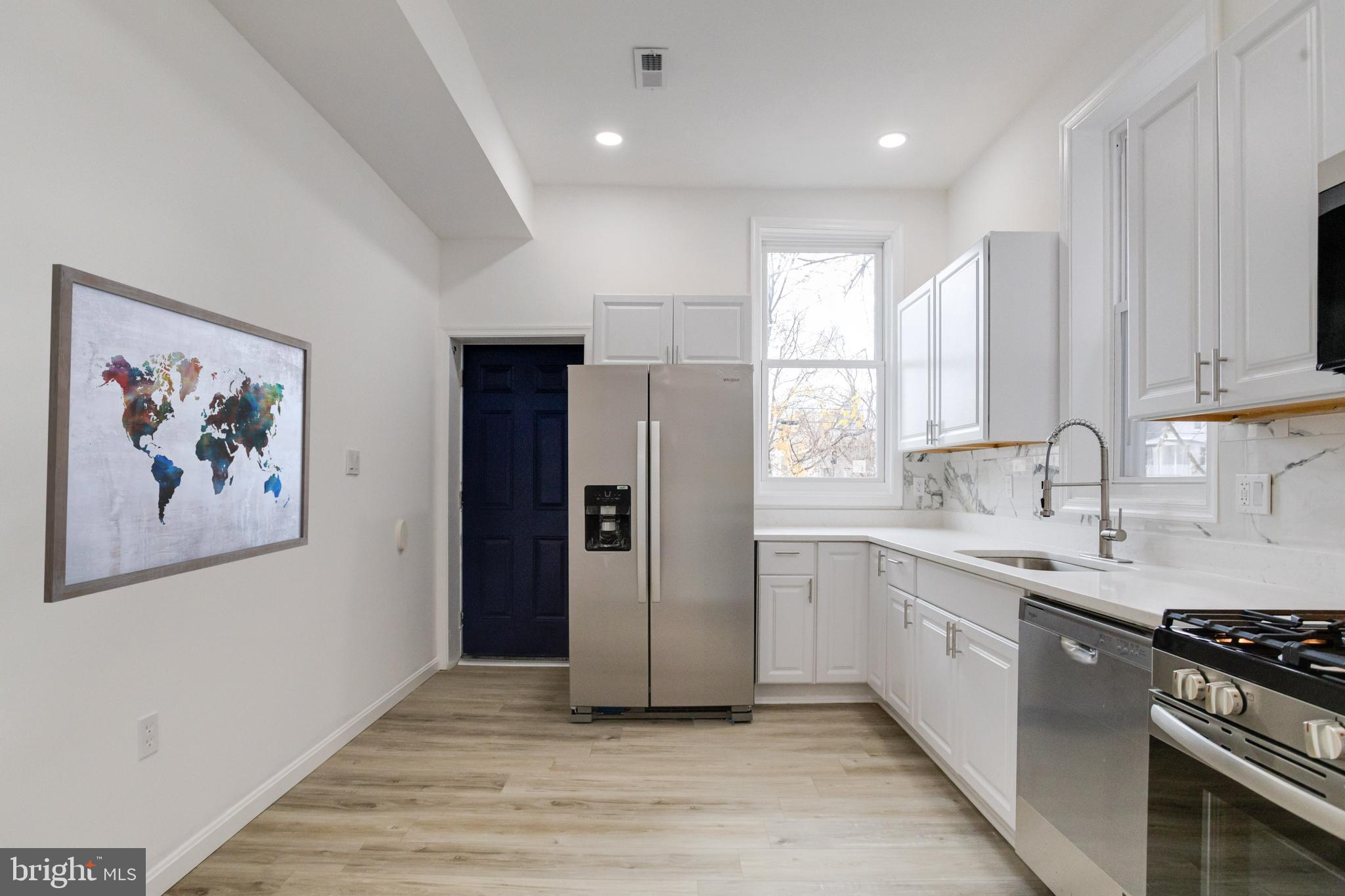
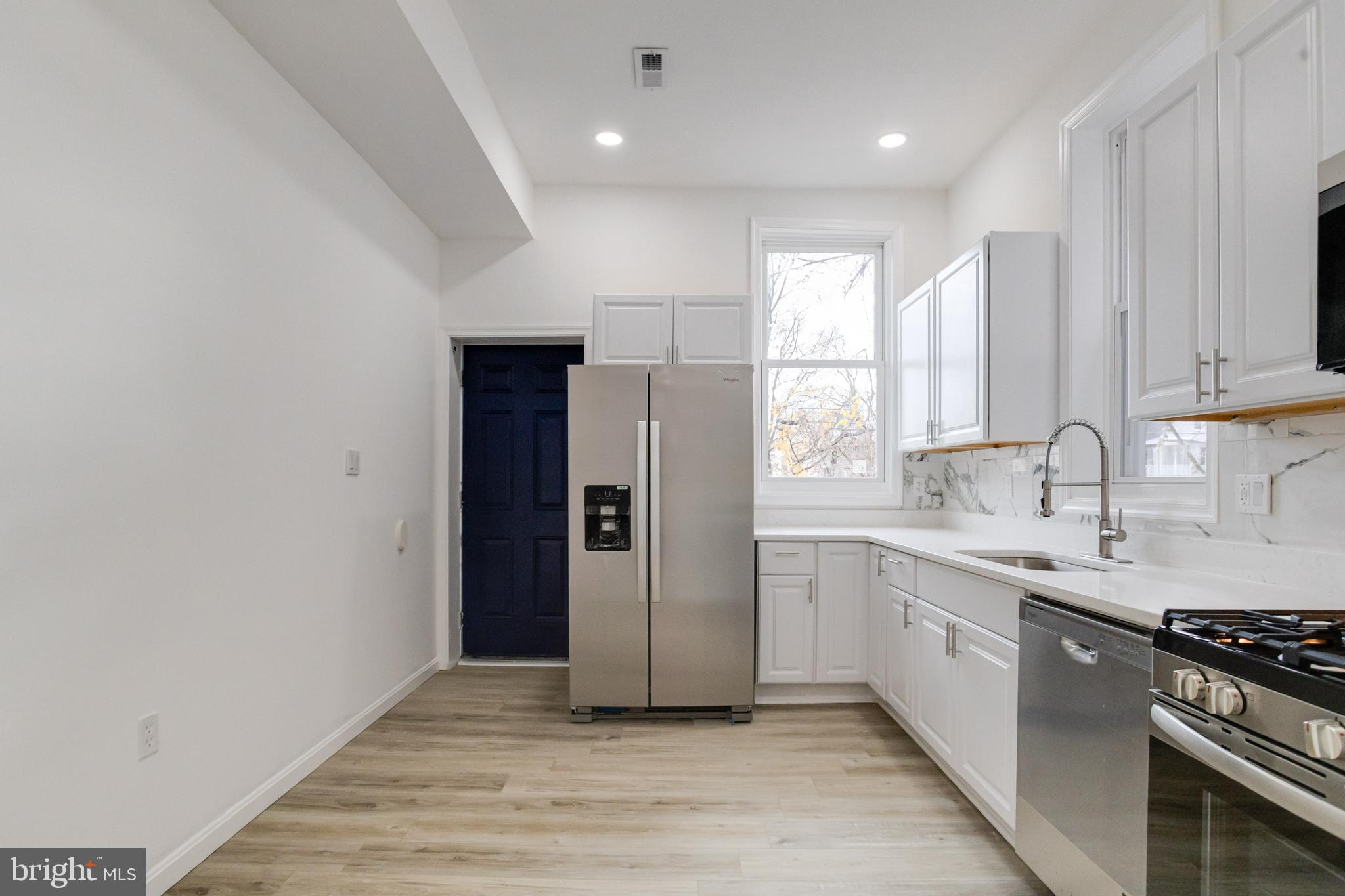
- wall art [43,263,313,603]
